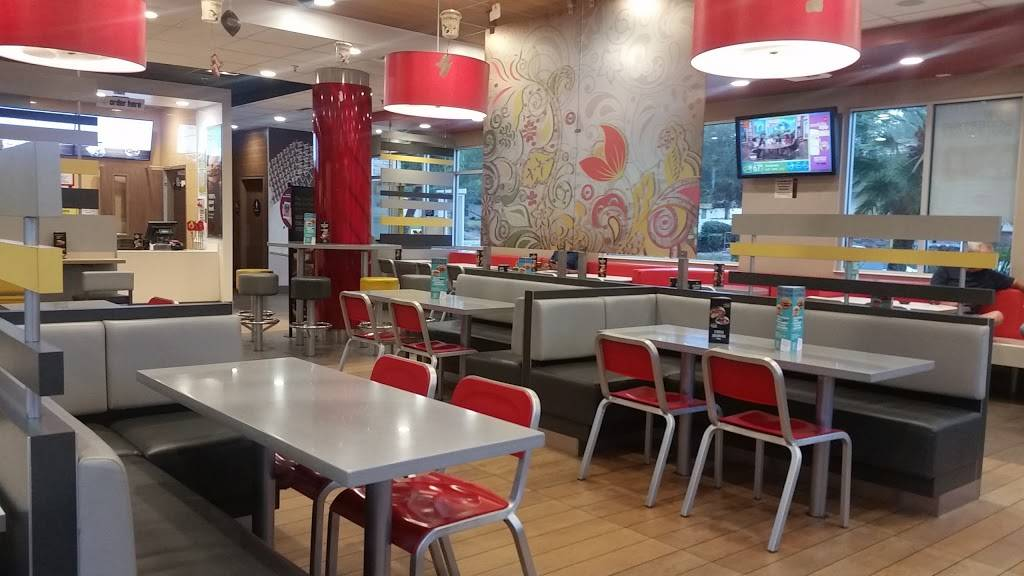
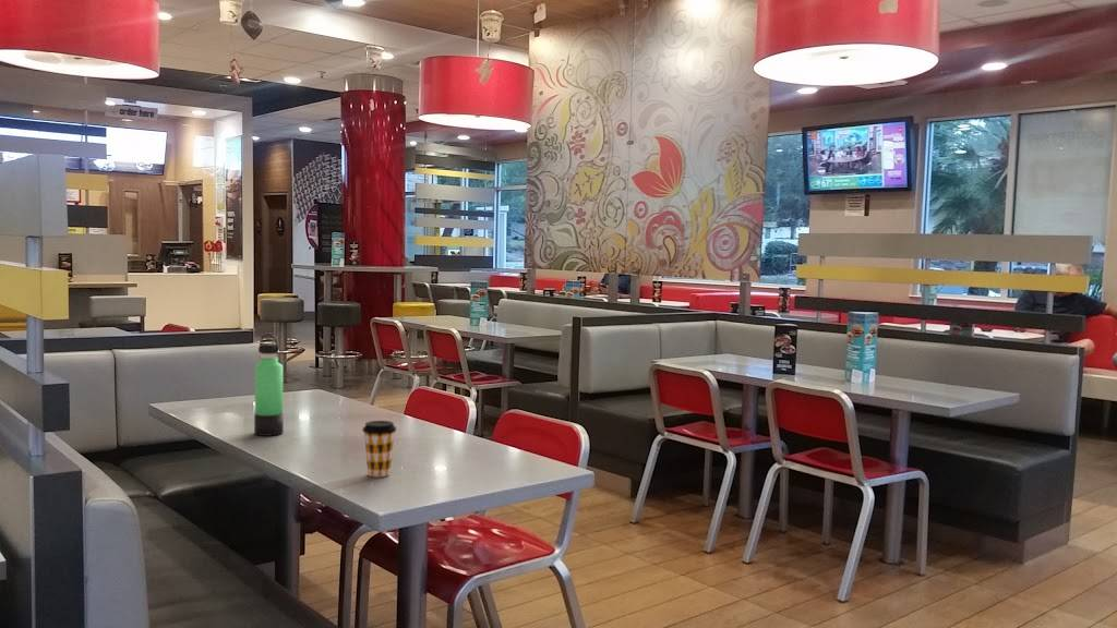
+ thermos bottle [253,333,285,437]
+ coffee cup [361,420,397,478]
